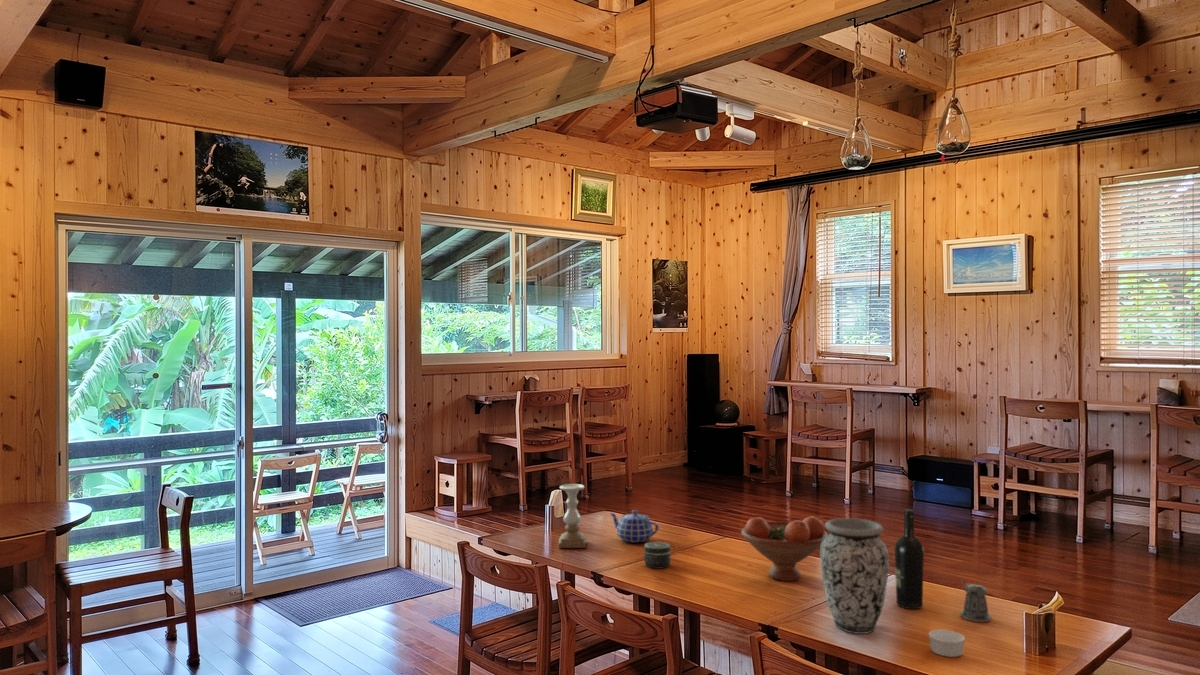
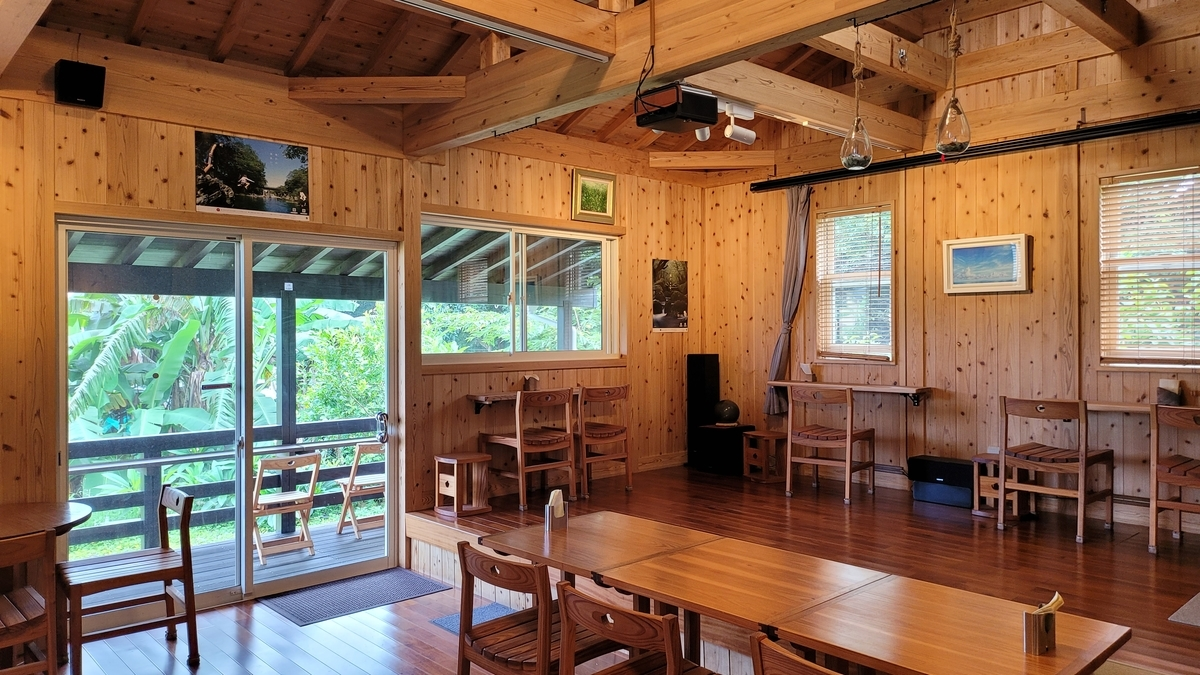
- vase [819,517,890,635]
- ramekin [928,629,966,658]
- wine bottle [894,508,925,610]
- candle holder [558,483,587,549]
- fruit bowl [740,515,829,582]
- teapot [609,509,660,543]
- jar [643,541,672,570]
- pepper shaker [959,580,992,623]
